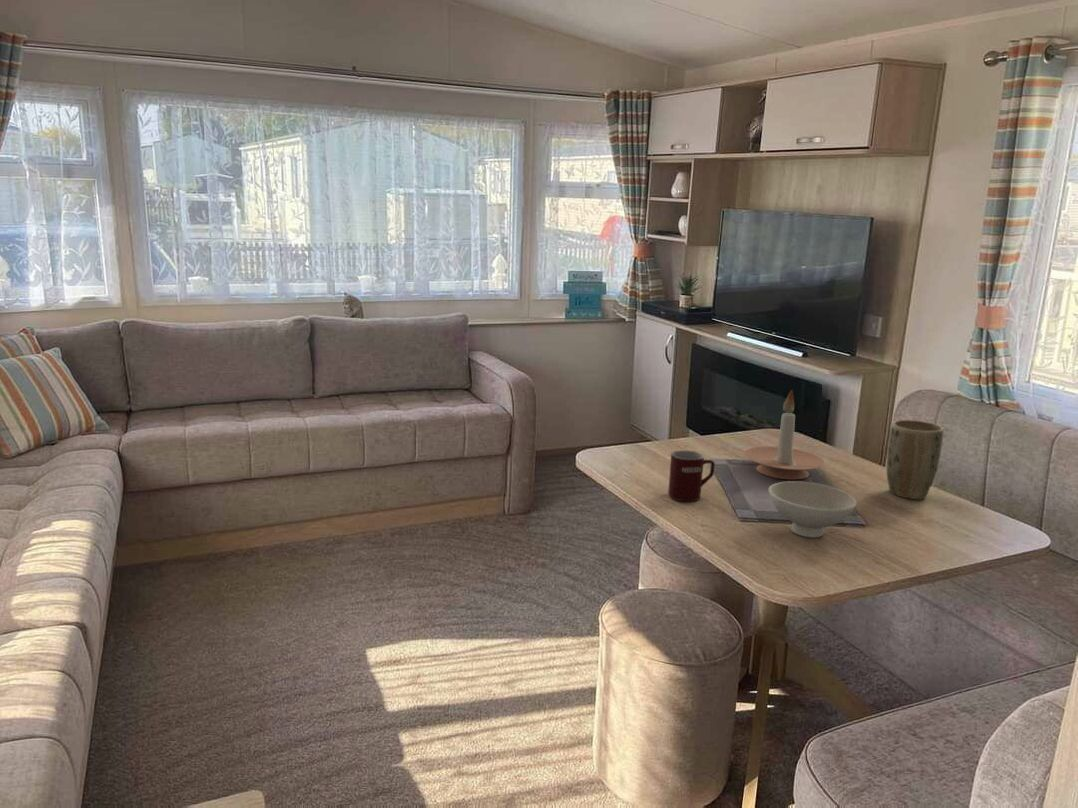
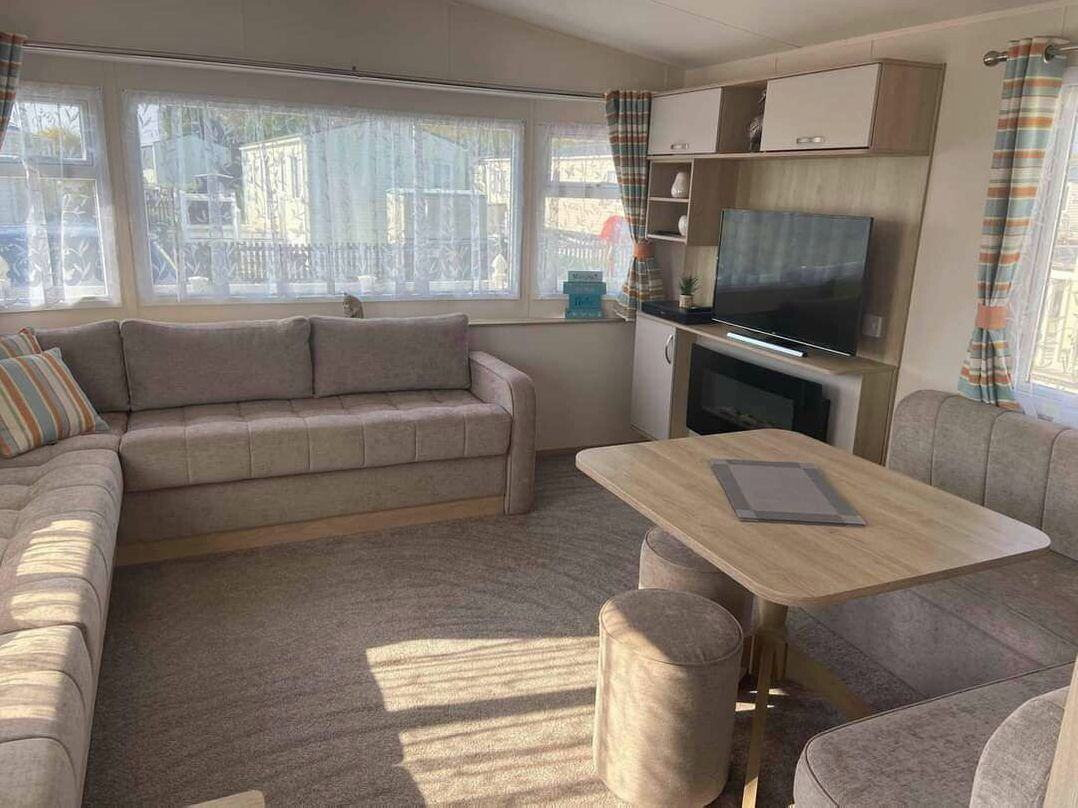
- plant pot [886,419,944,500]
- bowl [767,480,858,538]
- candle holder [743,389,826,480]
- mug [667,449,716,502]
